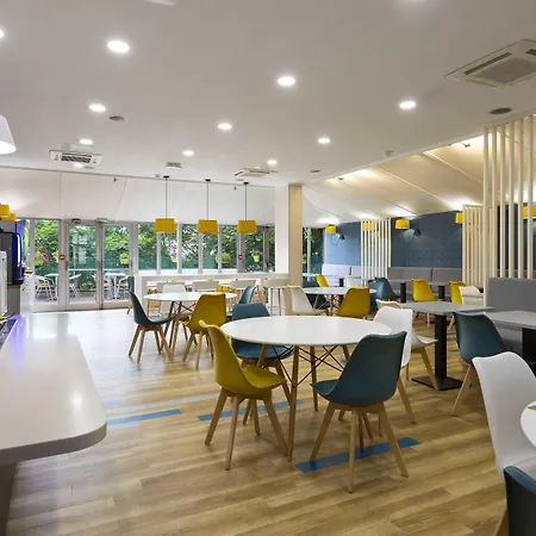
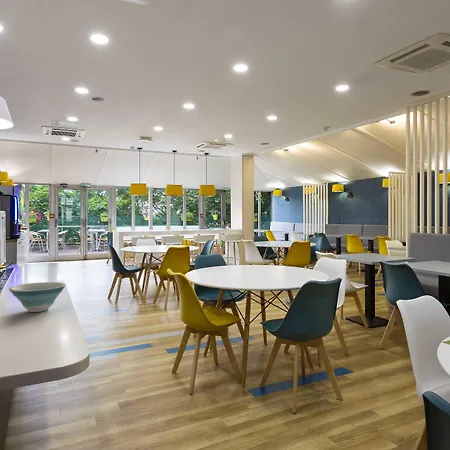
+ bowl [8,281,67,313]
